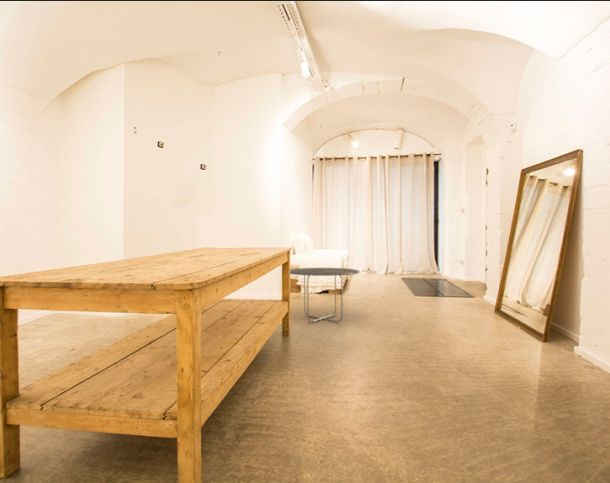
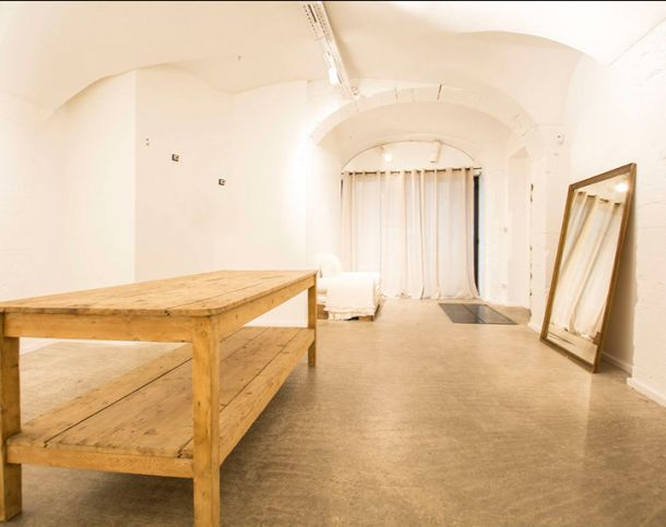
- side table [289,267,361,324]
